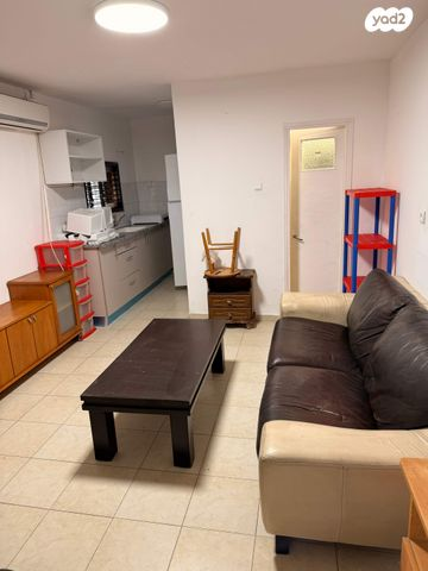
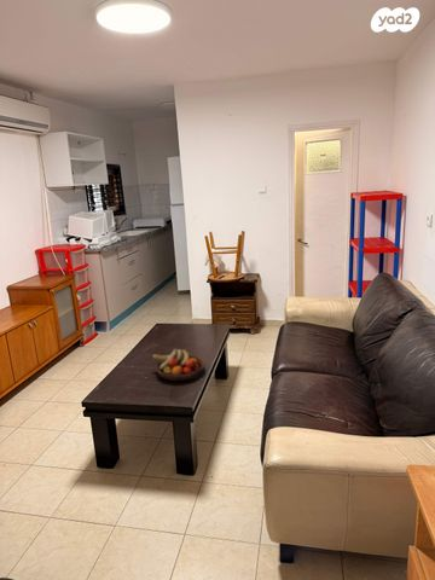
+ fruit bowl [151,348,207,382]
